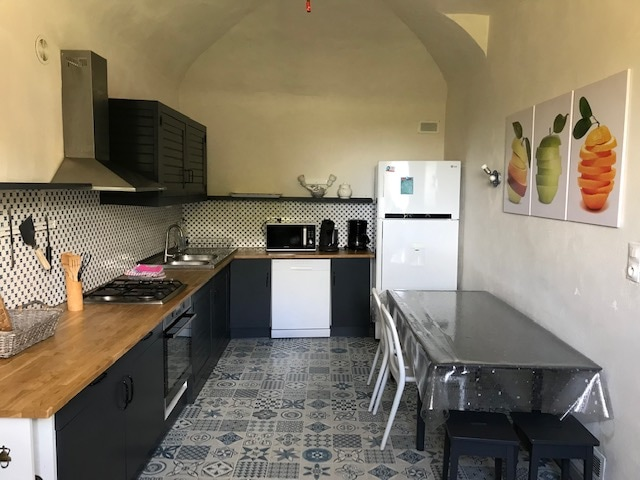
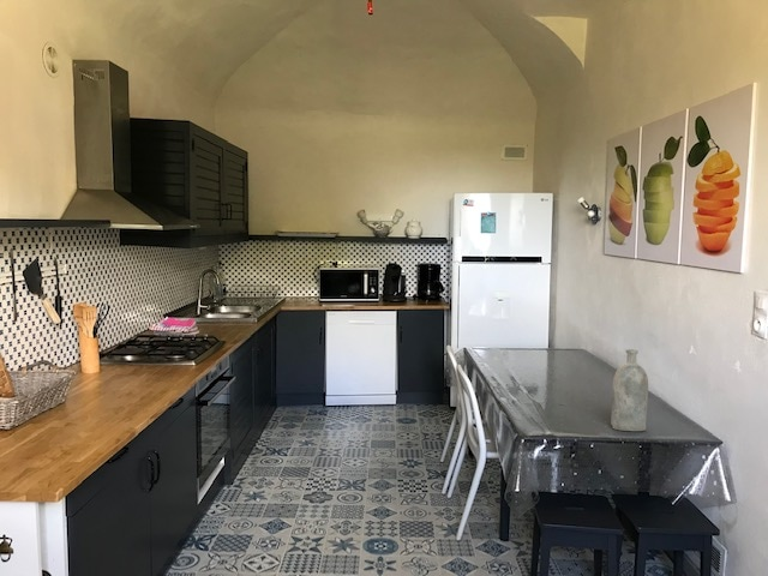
+ bottle [610,348,649,432]
